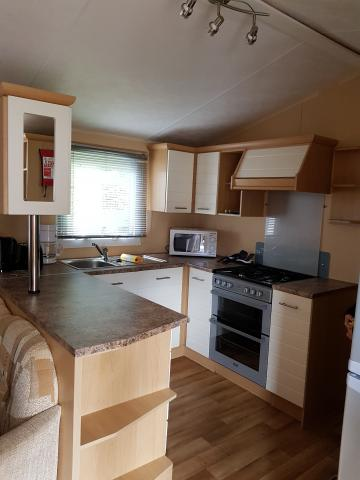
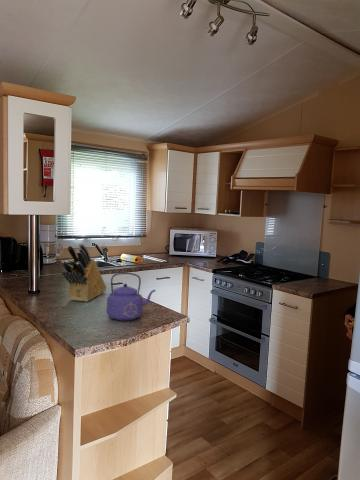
+ knife block [61,243,107,303]
+ kettle [106,271,157,322]
